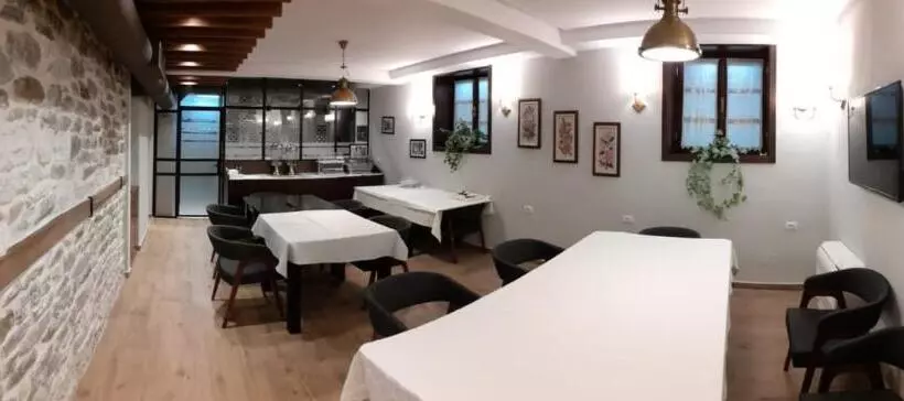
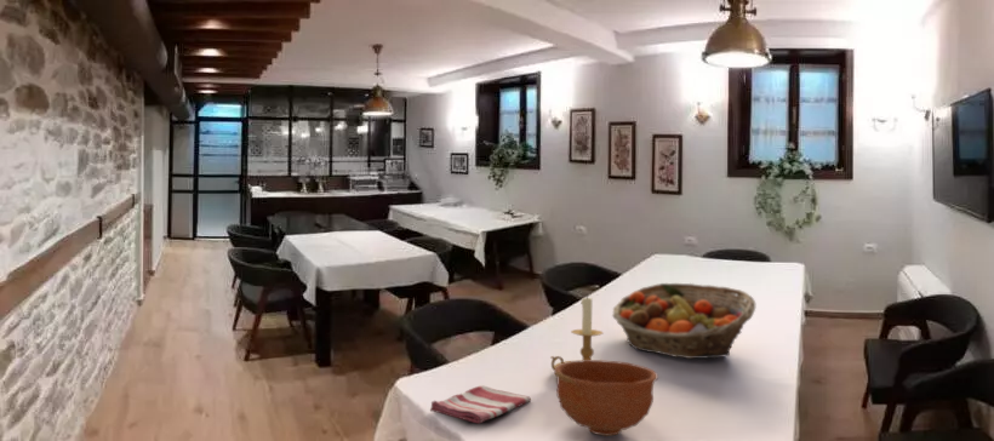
+ fruit basket [611,282,756,360]
+ dish towel [429,384,532,425]
+ bowl [553,359,658,437]
+ candle holder [549,293,605,371]
